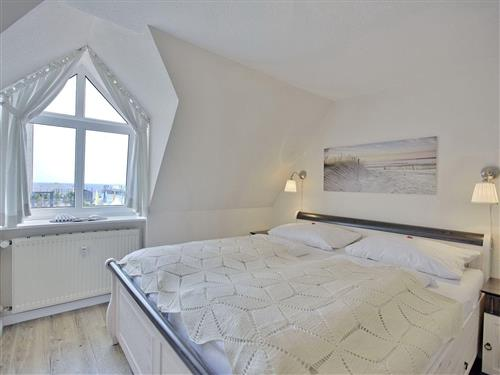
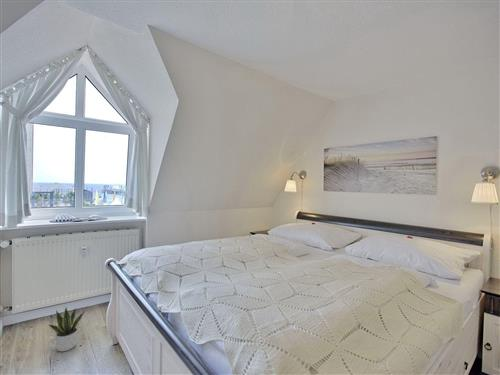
+ potted plant [48,307,87,353]
